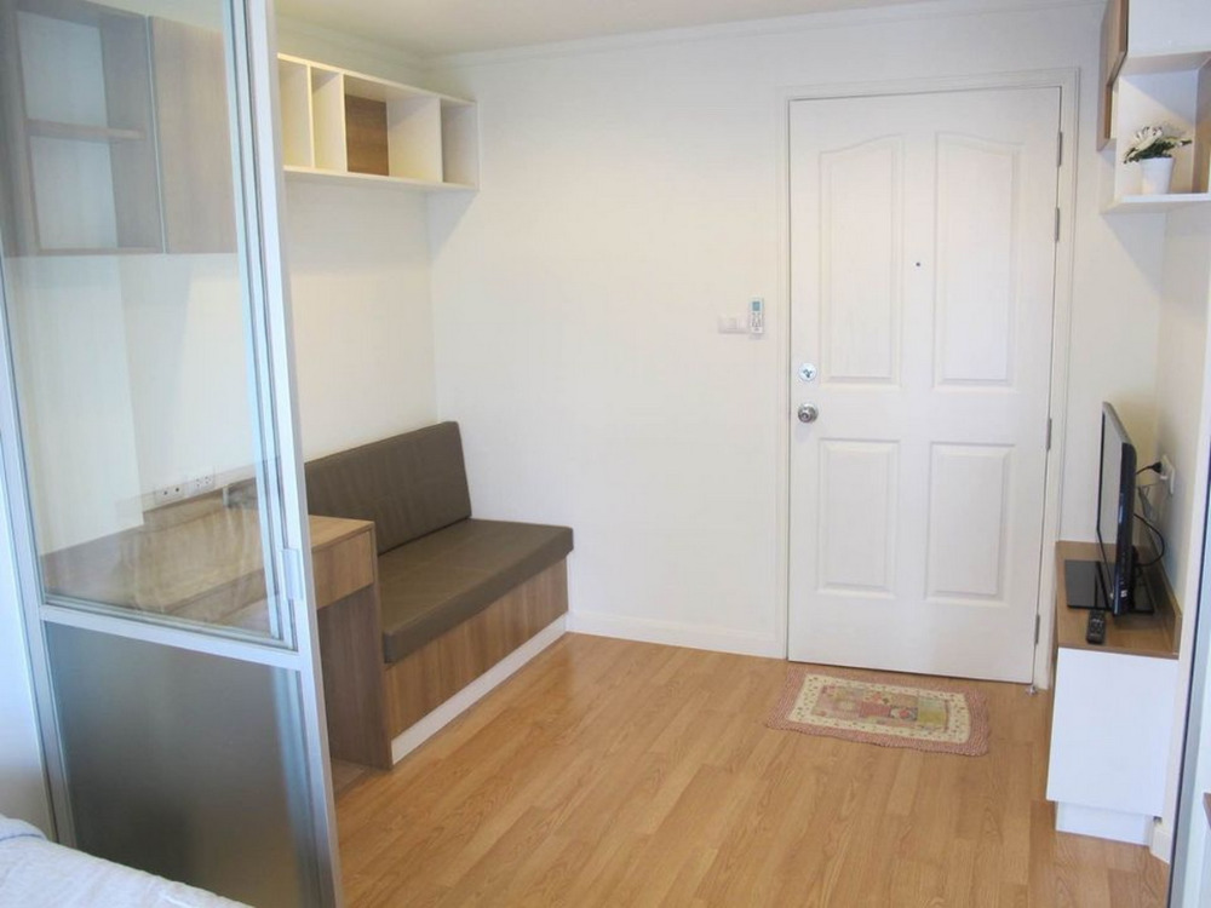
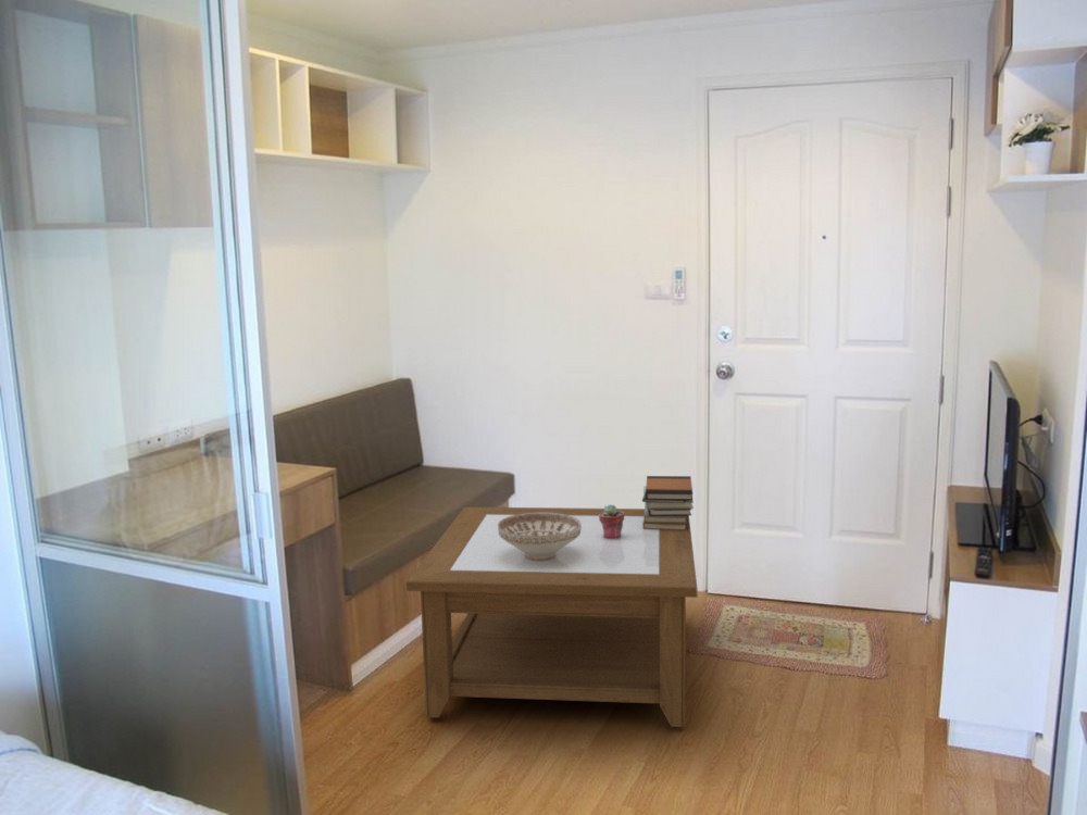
+ potted succulent [599,503,624,539]
+ book stack [641,475,695,530]
+ decorative bowl [498,512,582,560]
+ coffee table [405,506,698,728]
